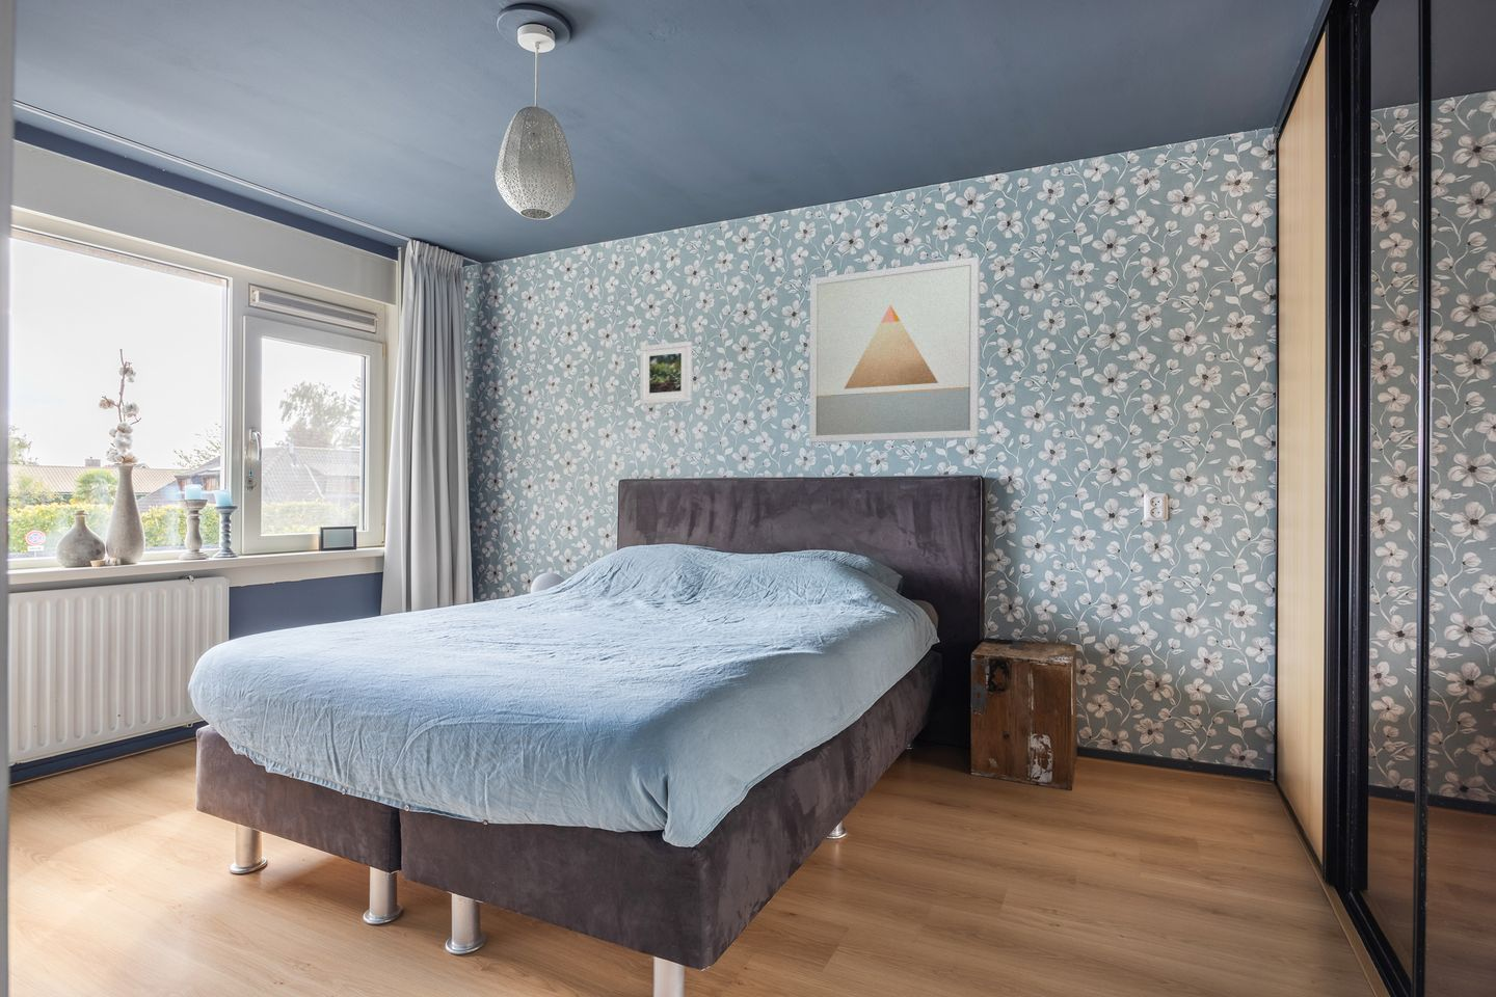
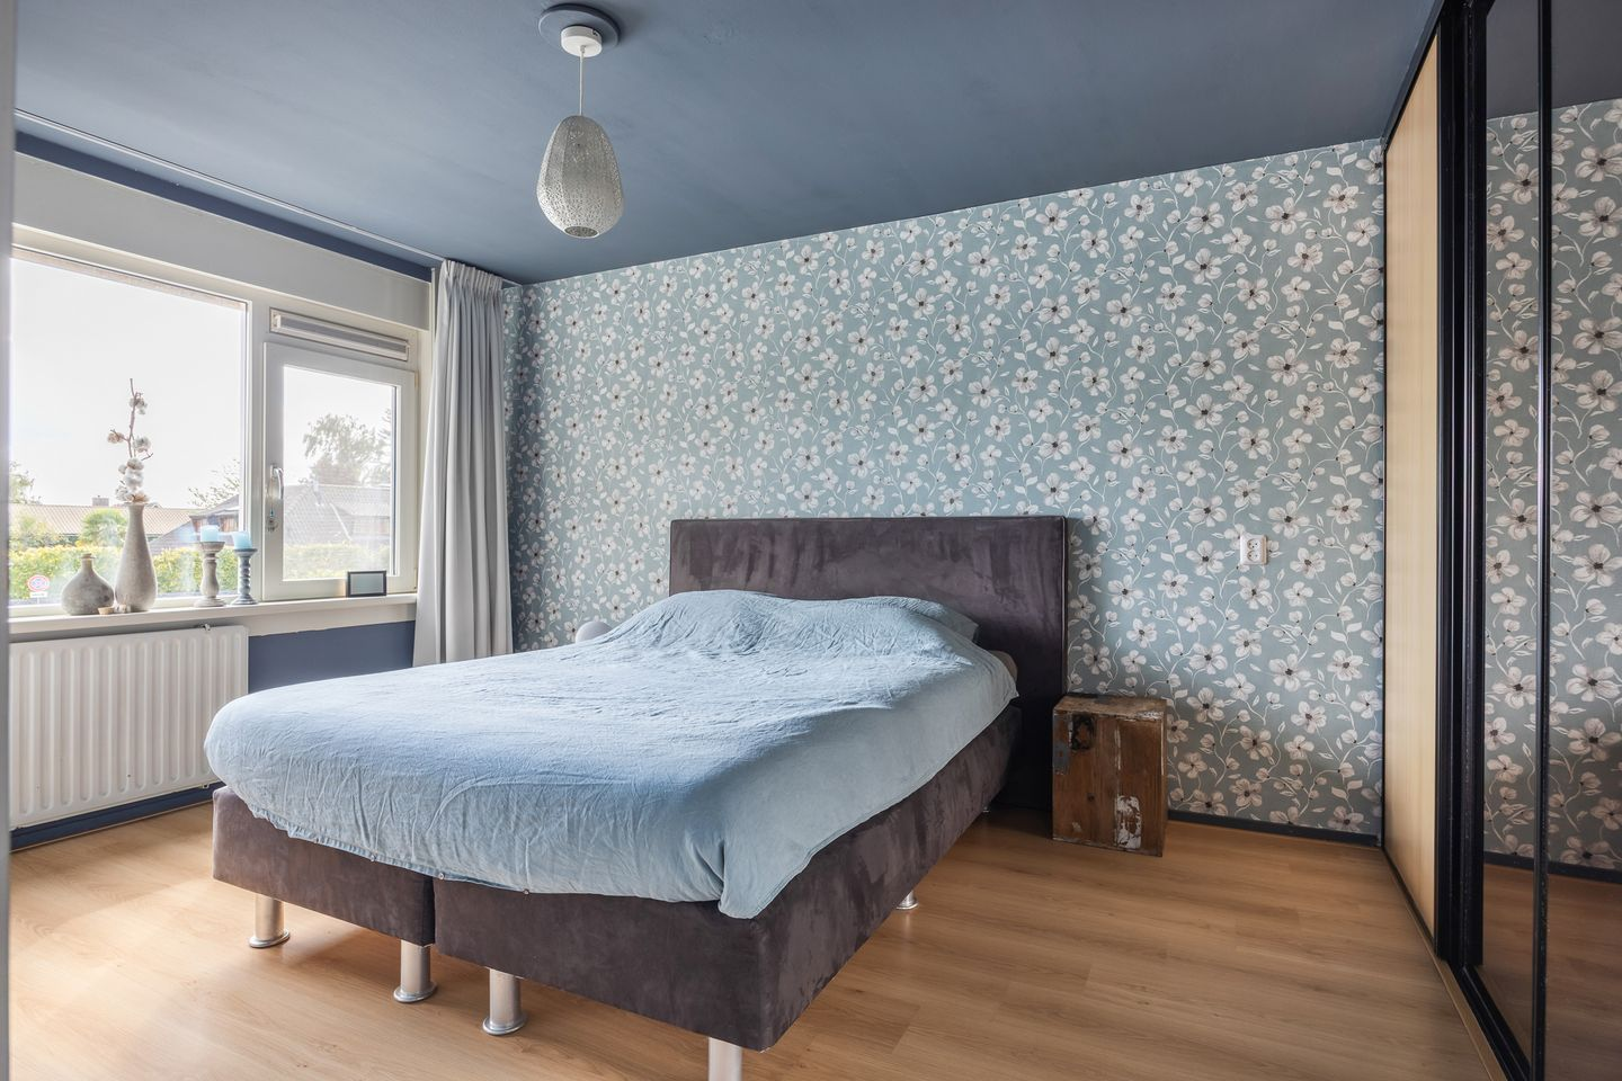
- wall art [808,256,981,444]
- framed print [639,340,693,405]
